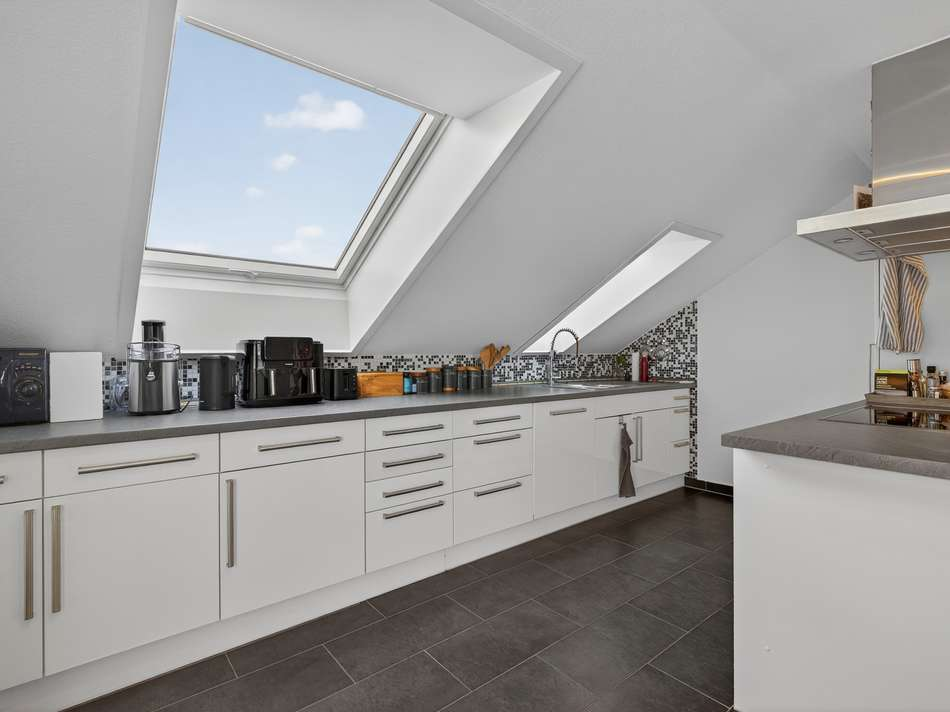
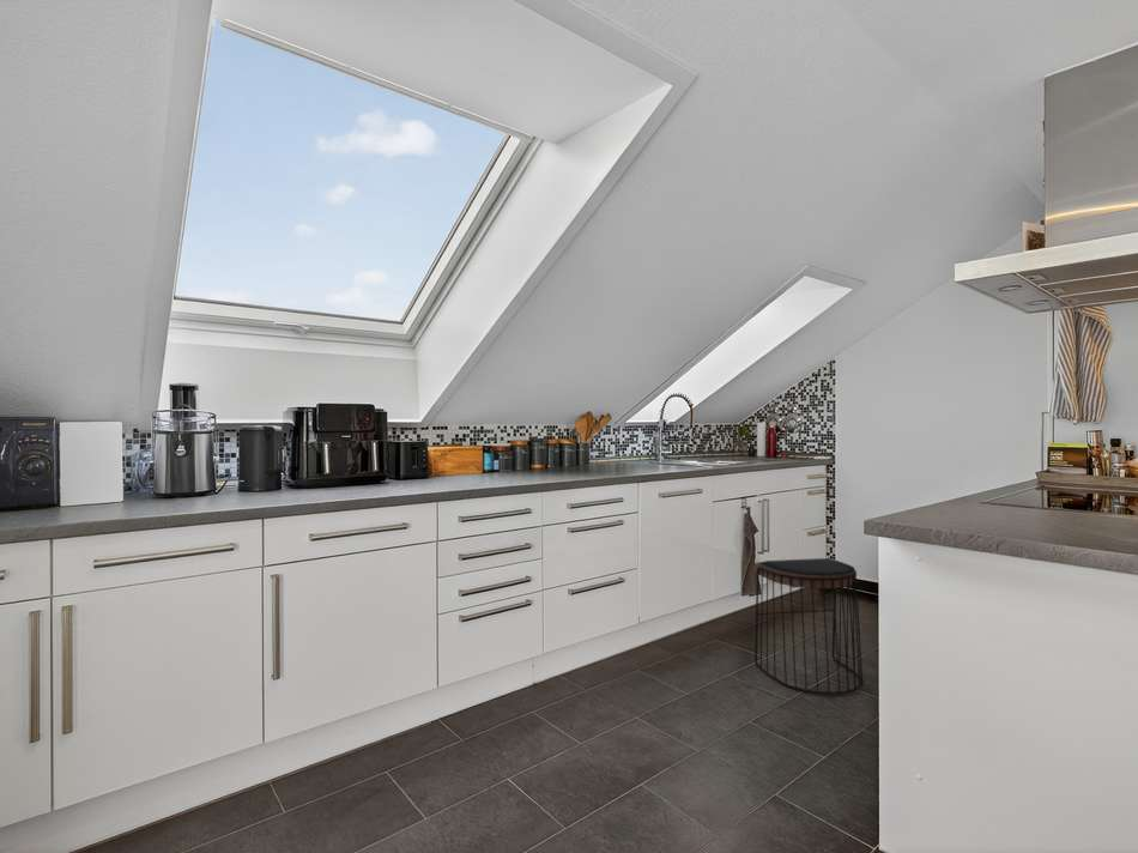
+ stool [752,557,865,696]
